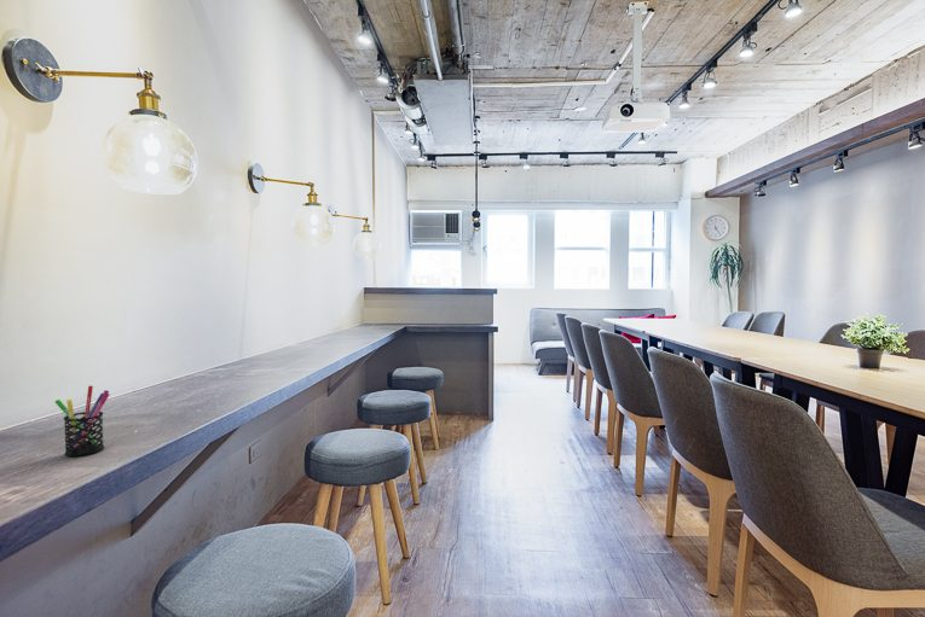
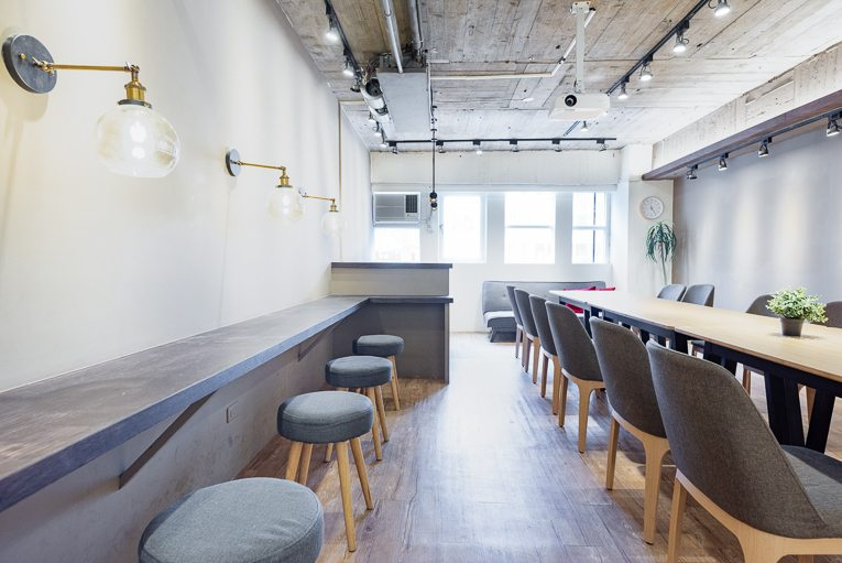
- pen holder [54,385,111,458]
